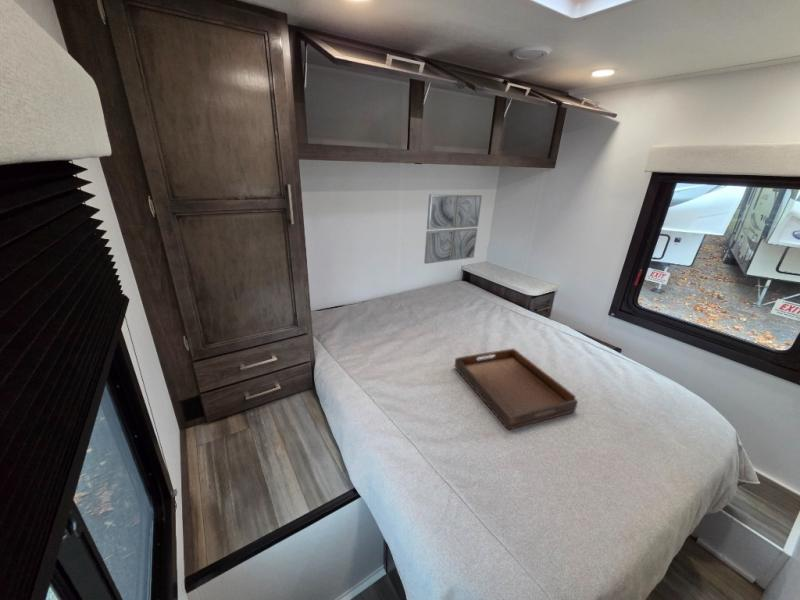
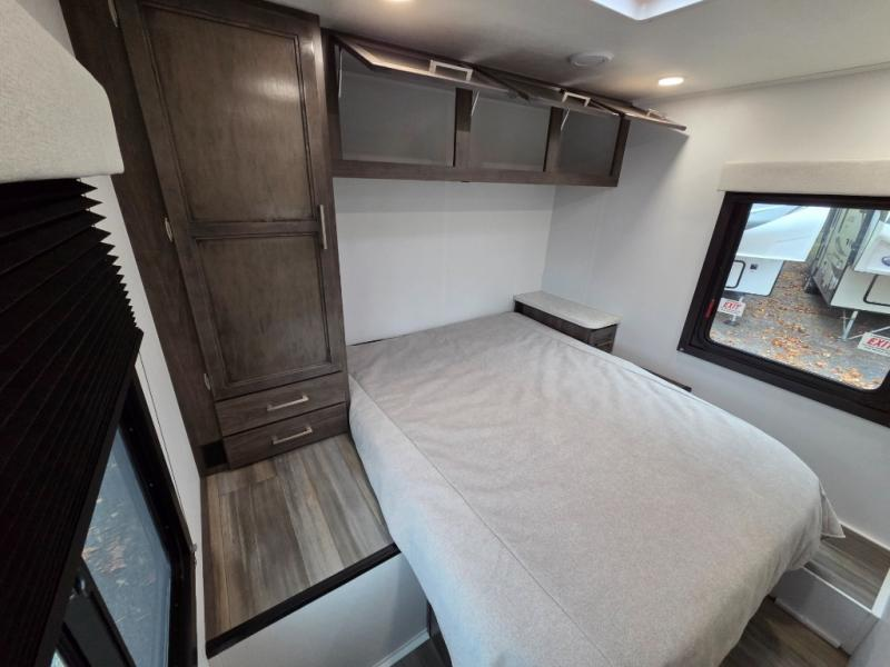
- serving tray [454,348,579,431]
- wall art [423,194,483,265]
